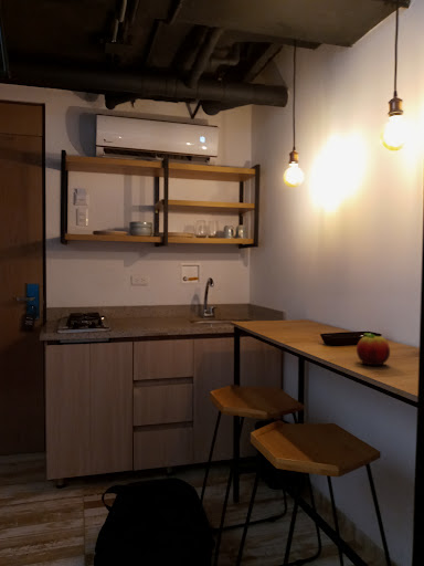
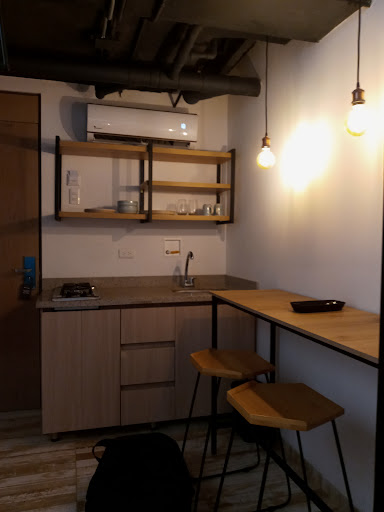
- fruit [356,332,391,366]
